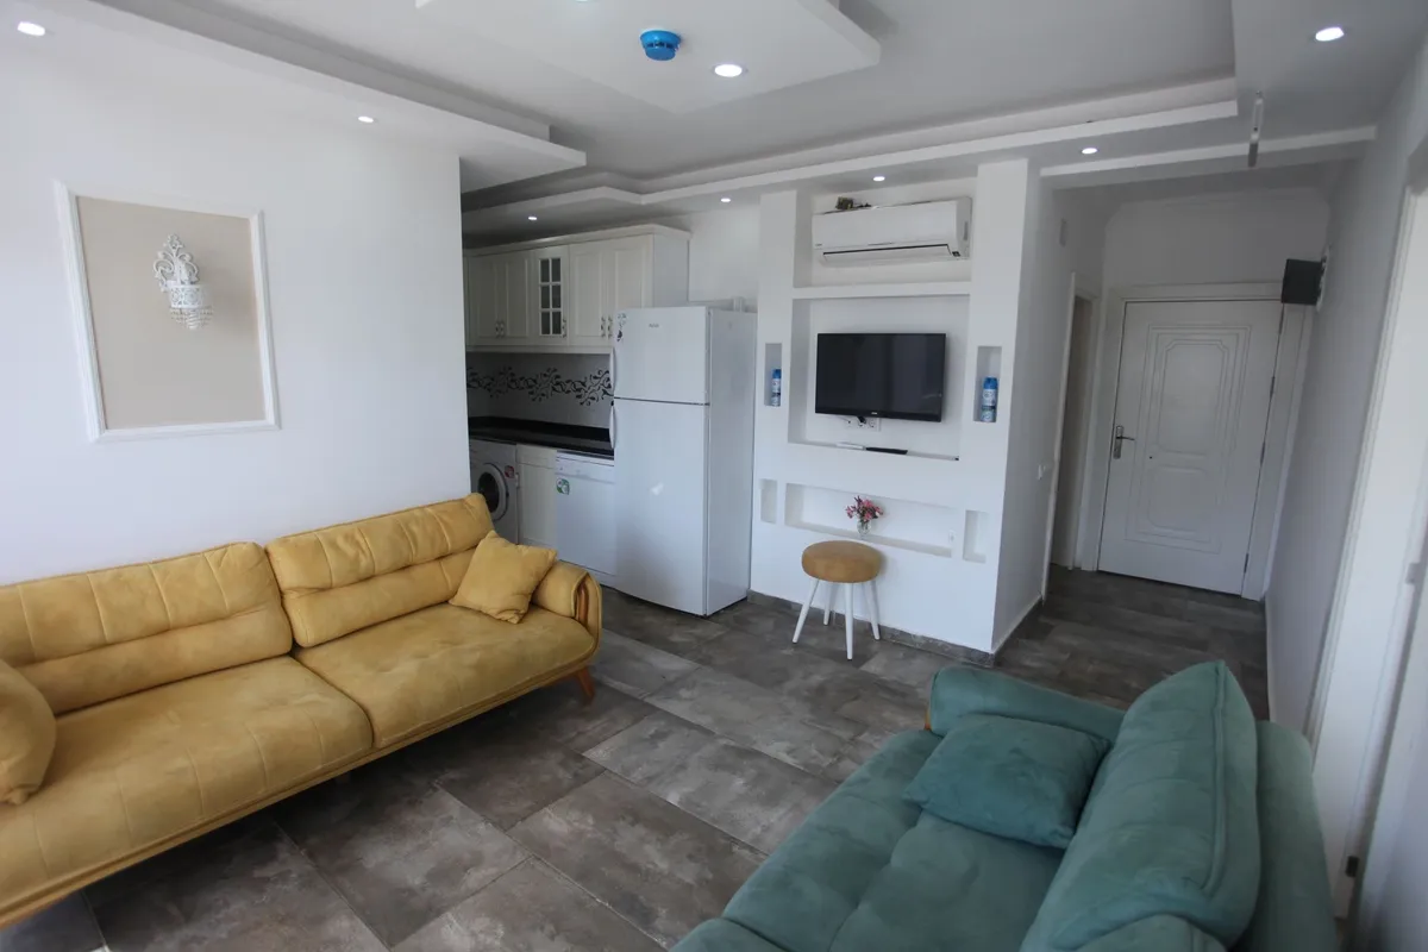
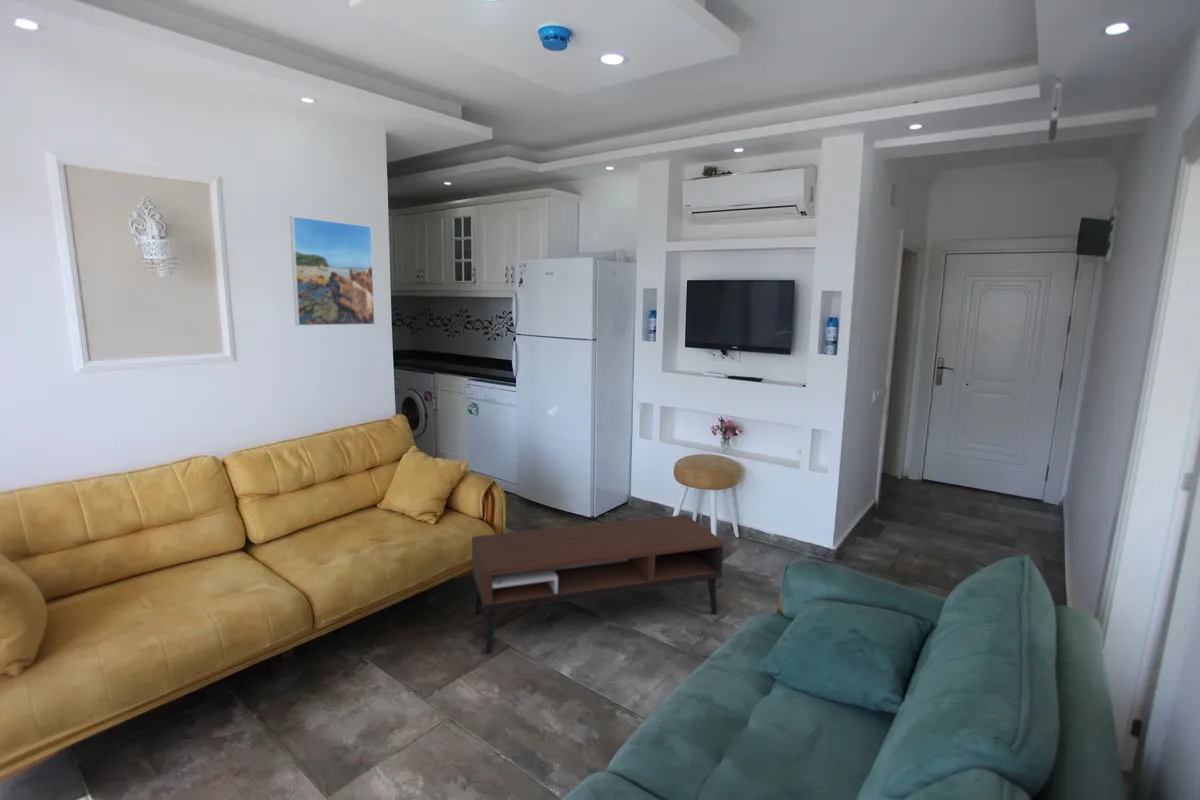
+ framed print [289,215,376,327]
+ coffee table [471,514,725,653]
